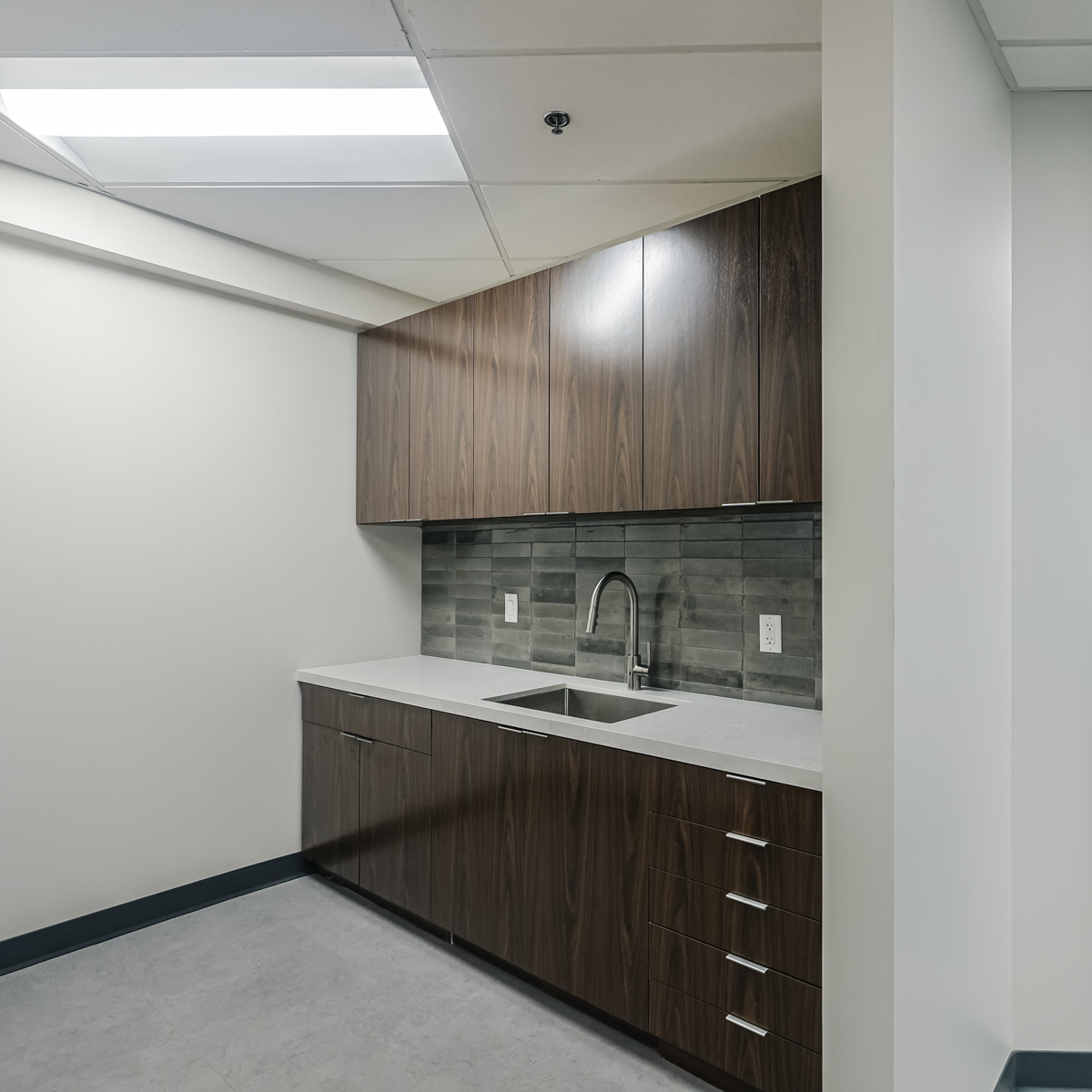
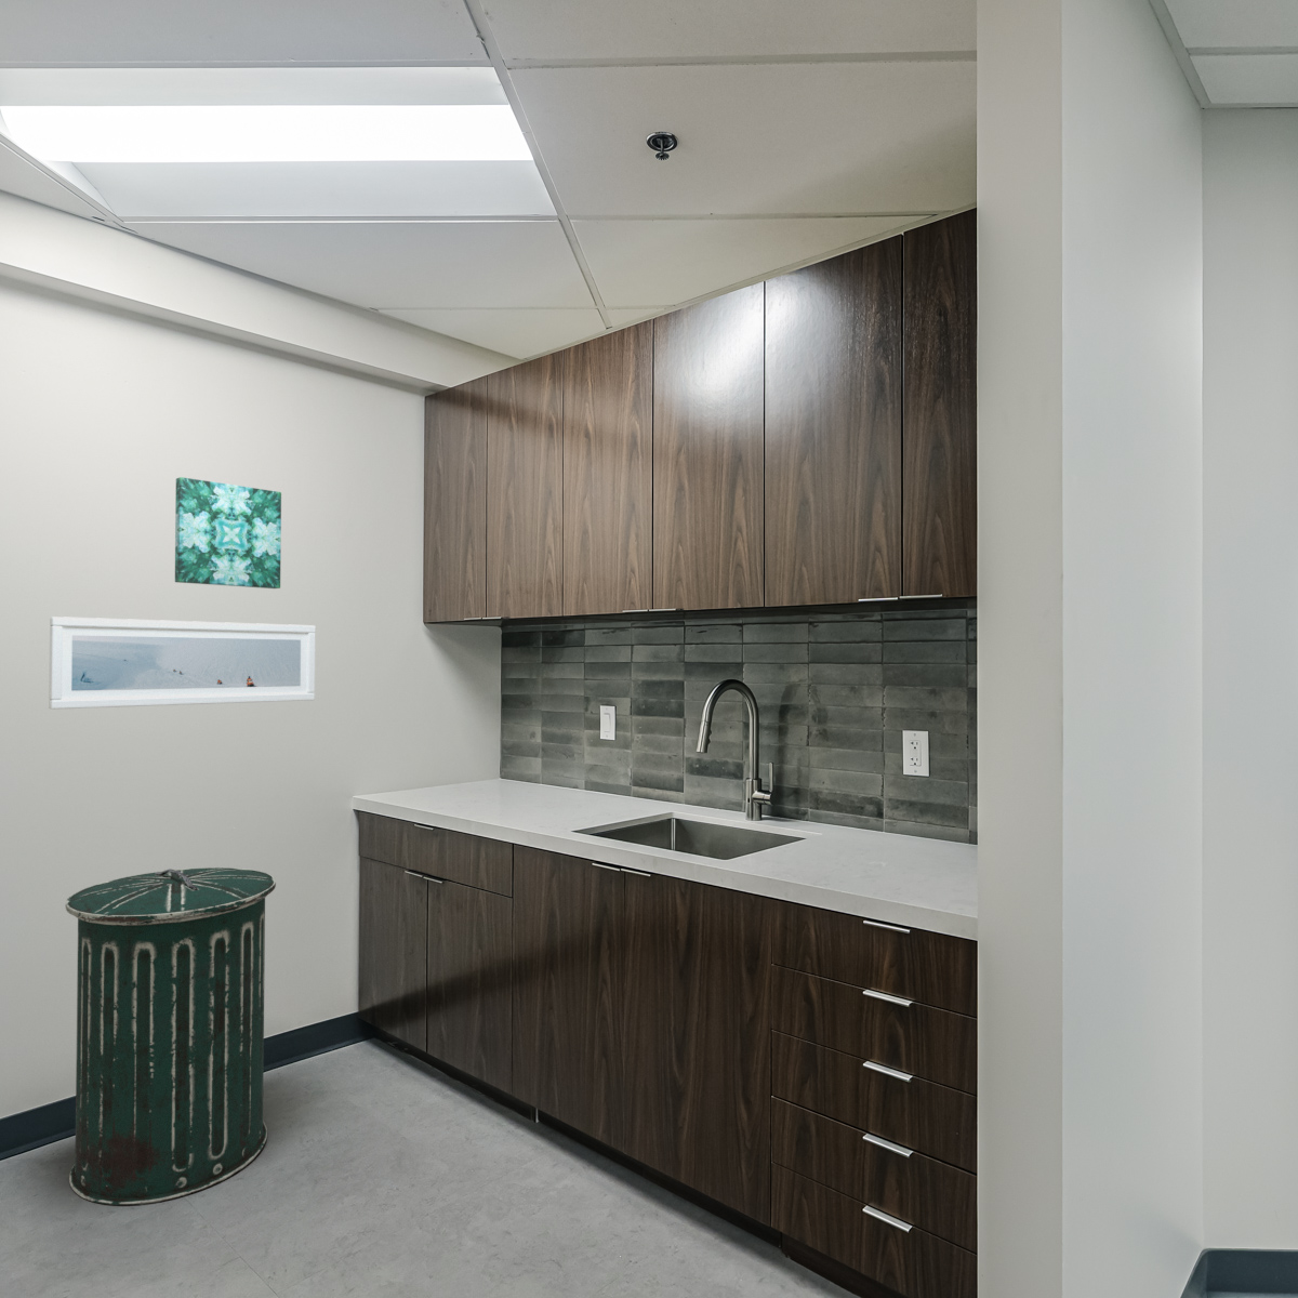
+ wall art [175,475,283,590]
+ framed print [48,616,316,711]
+ trash can [65,867,277,1208]
